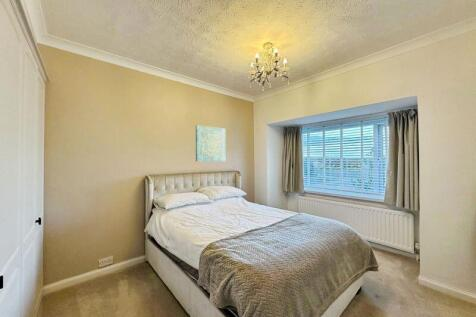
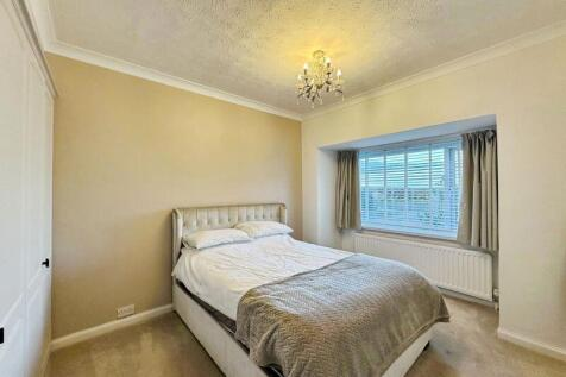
- wall art [195,124,226,162]
